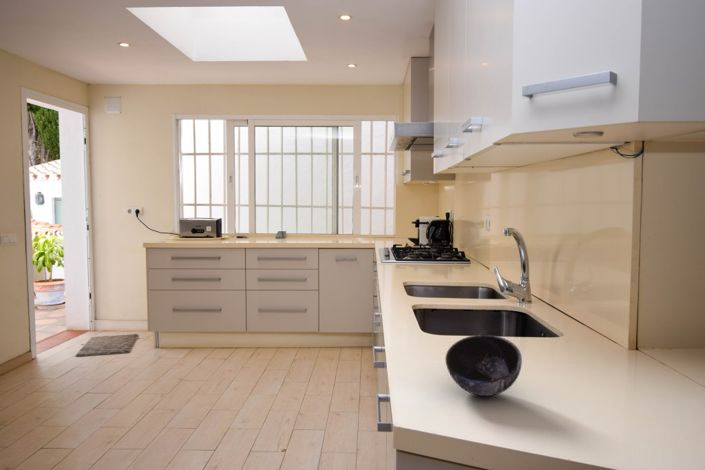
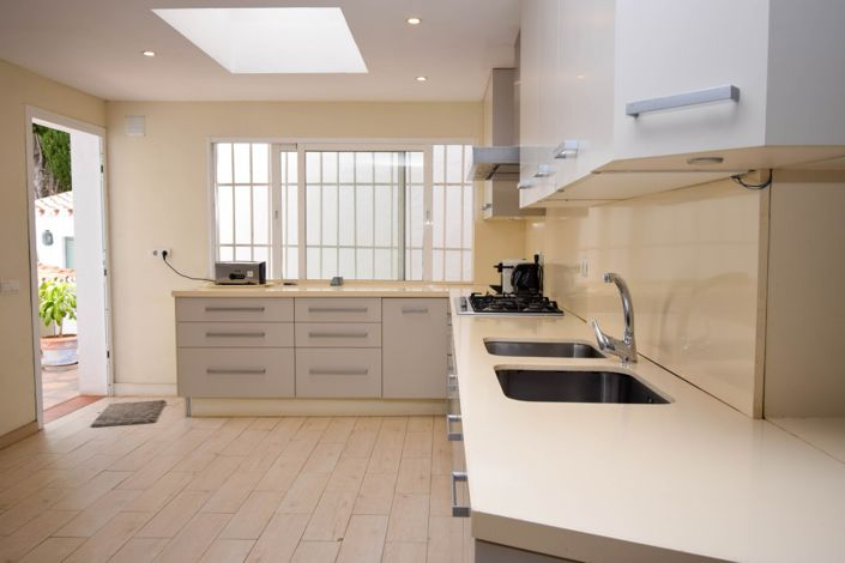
- bowl [444,334,523,397]
